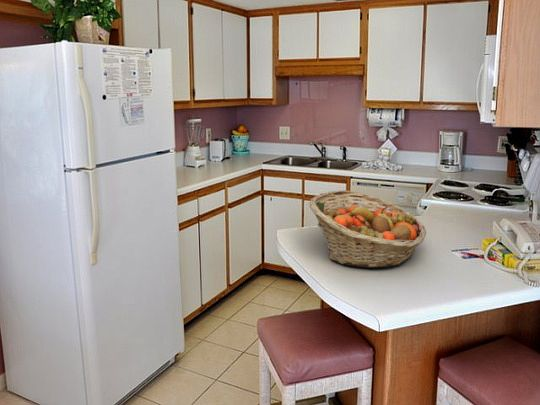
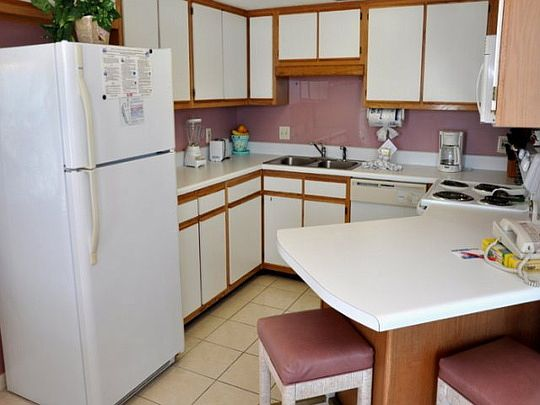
- fruit basket [308,189,427,269]
